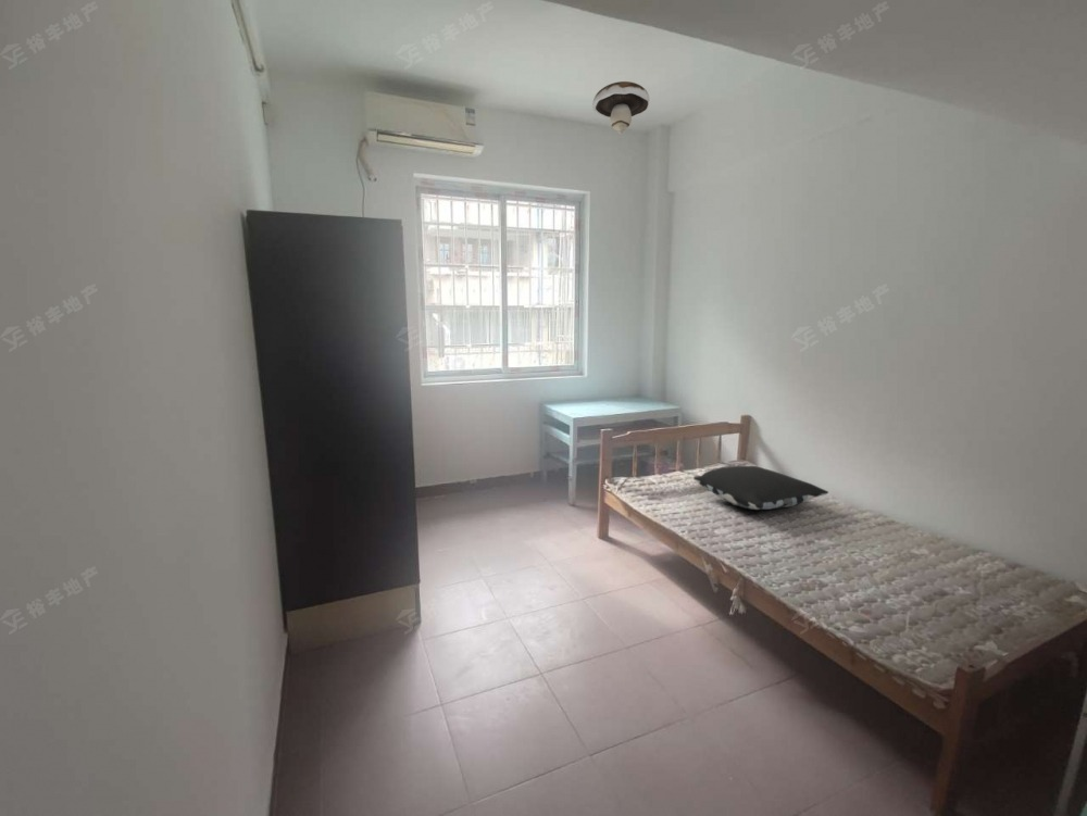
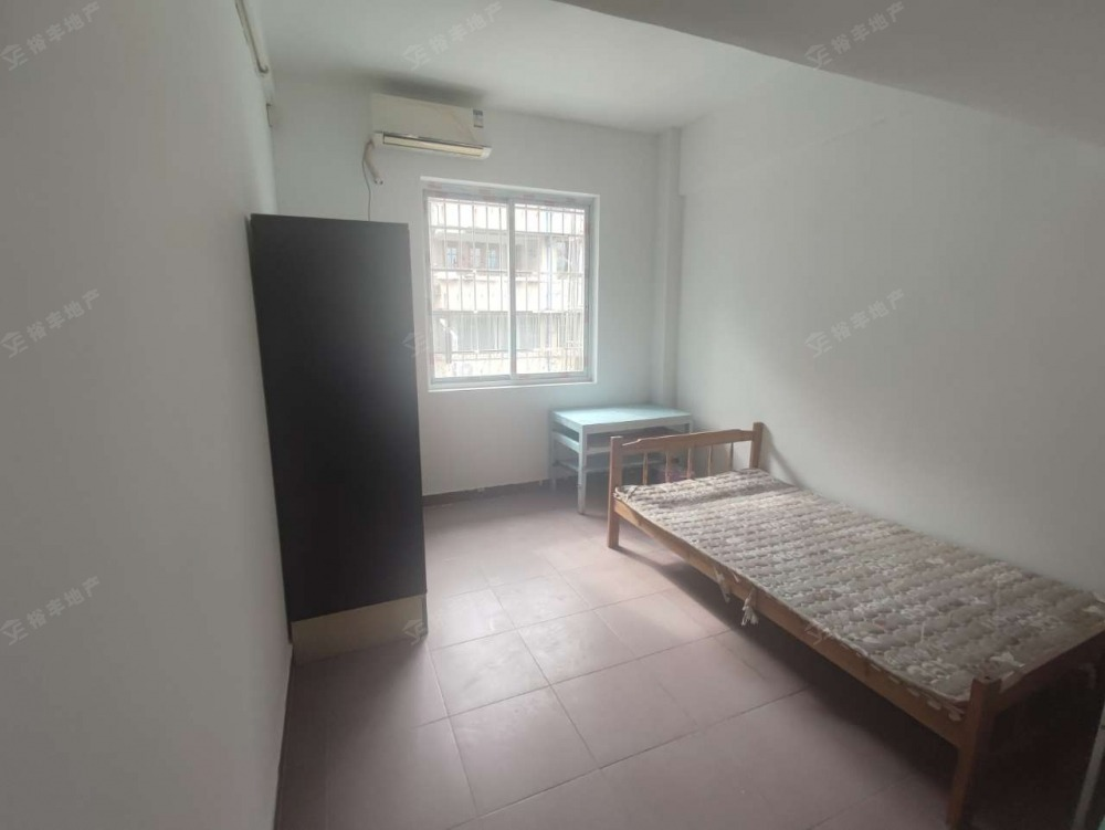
- mushroom [591,80,650,135]
- pillow [692,465,829,511]
